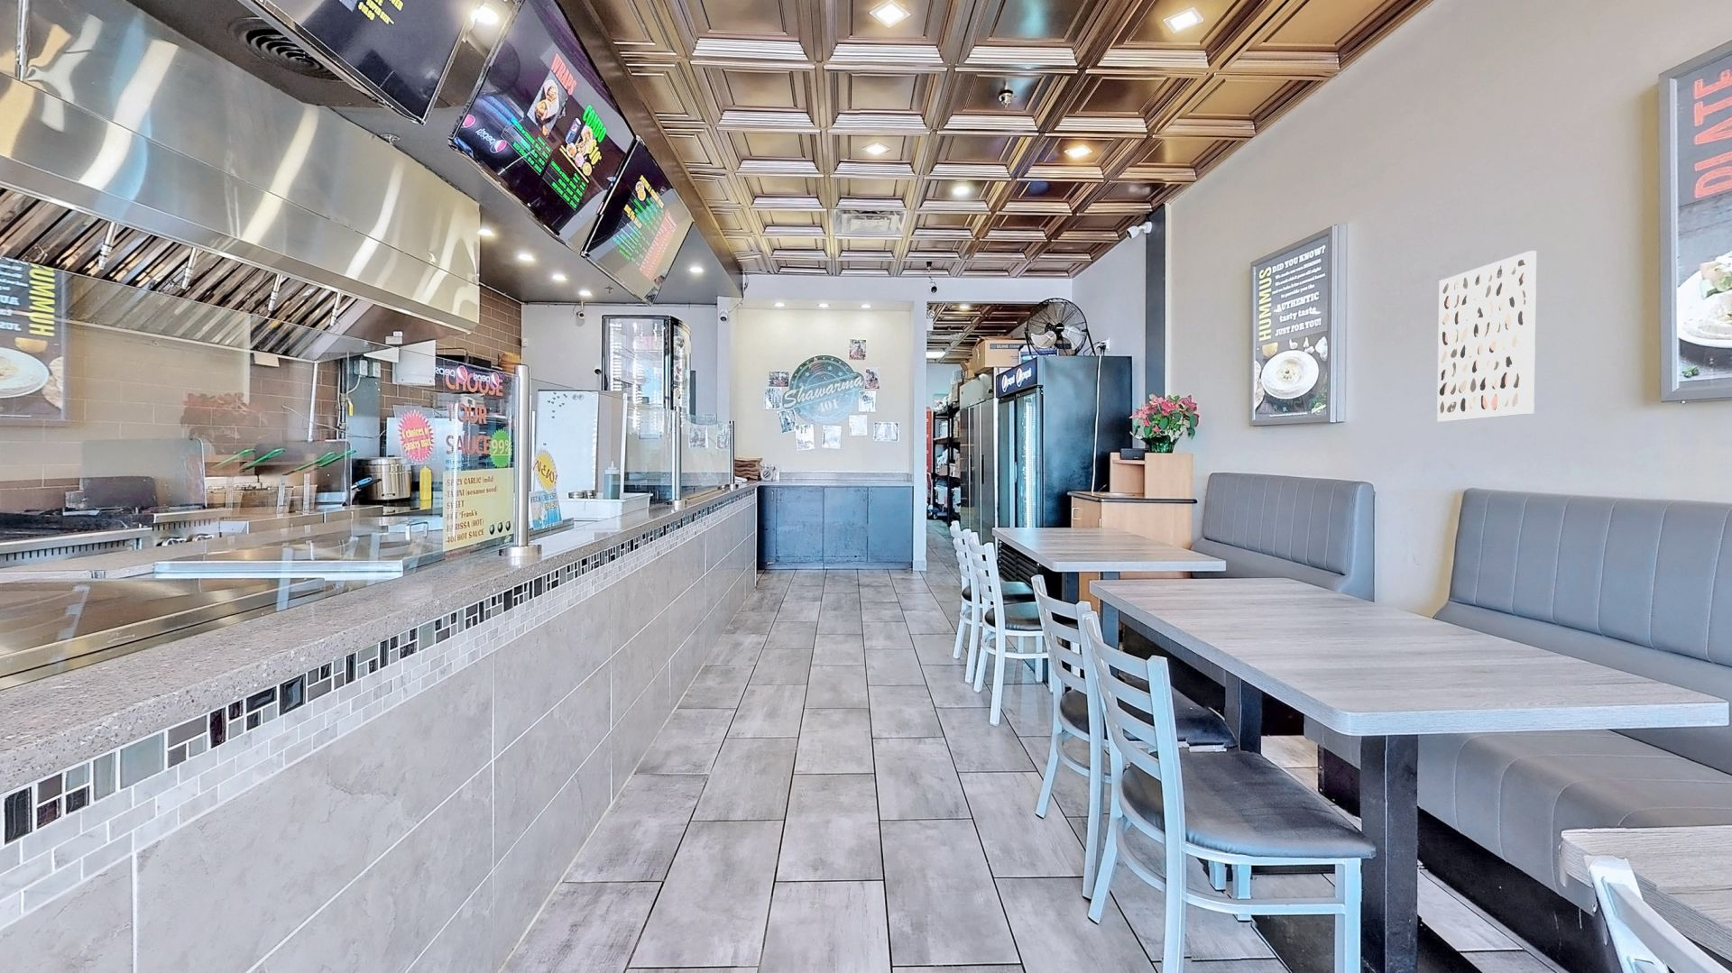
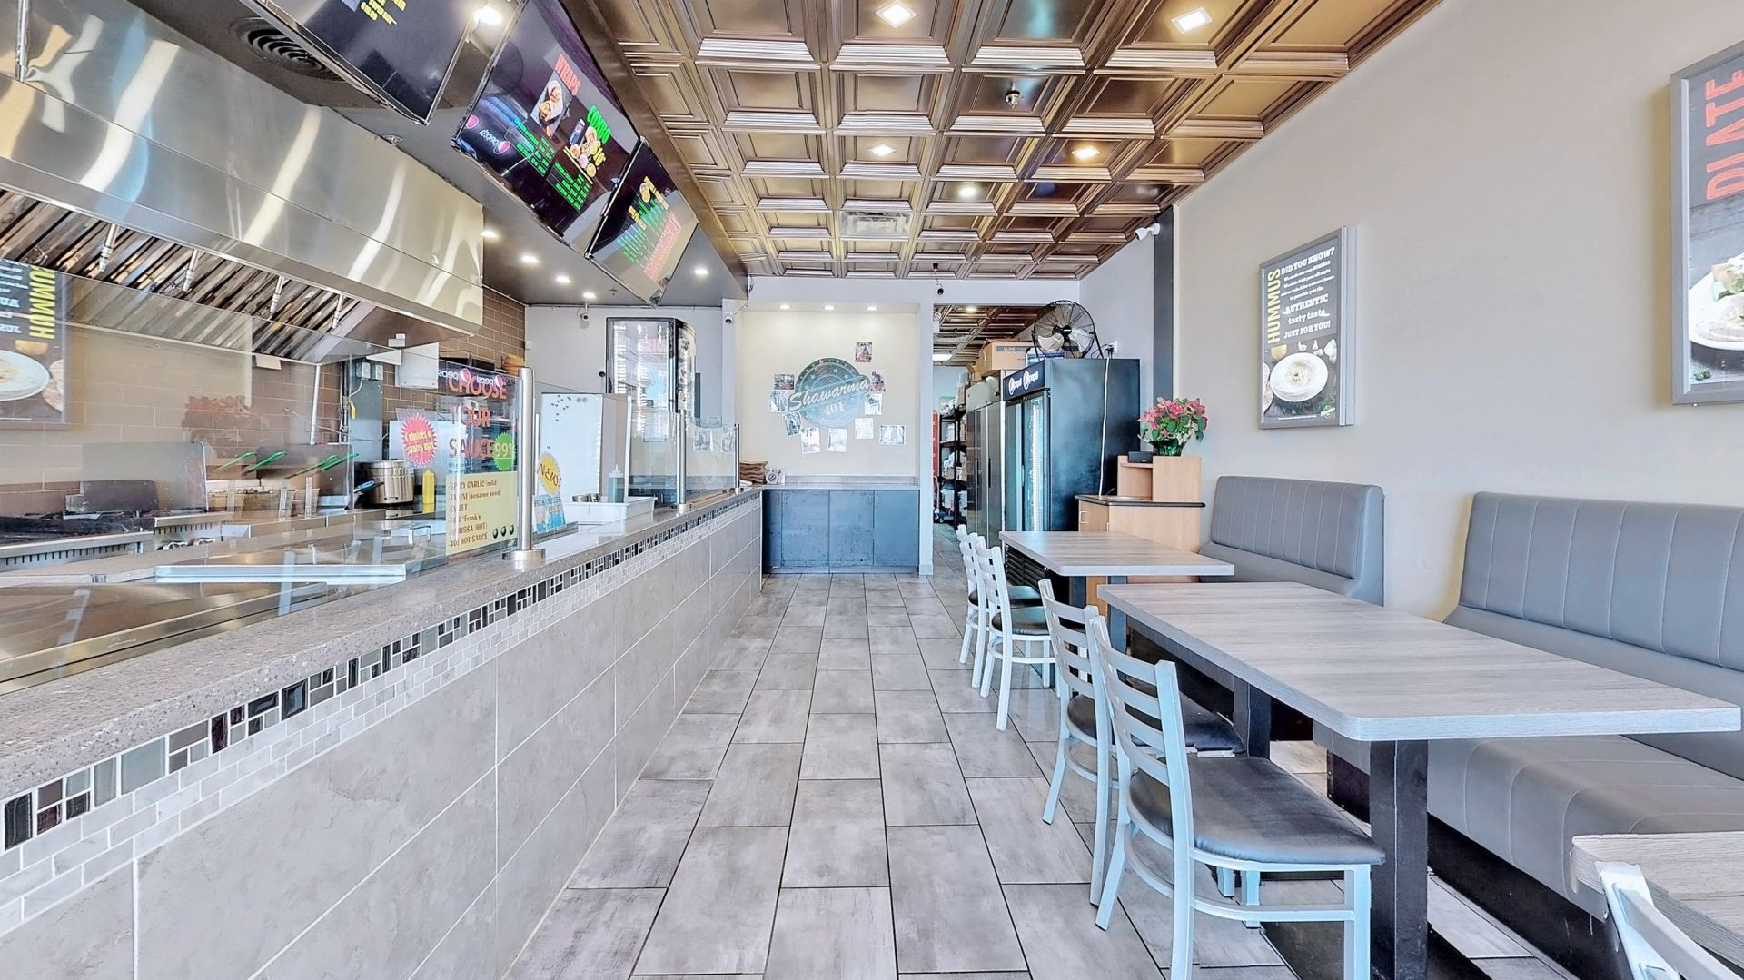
- wall art [1436,250,1537,423]
